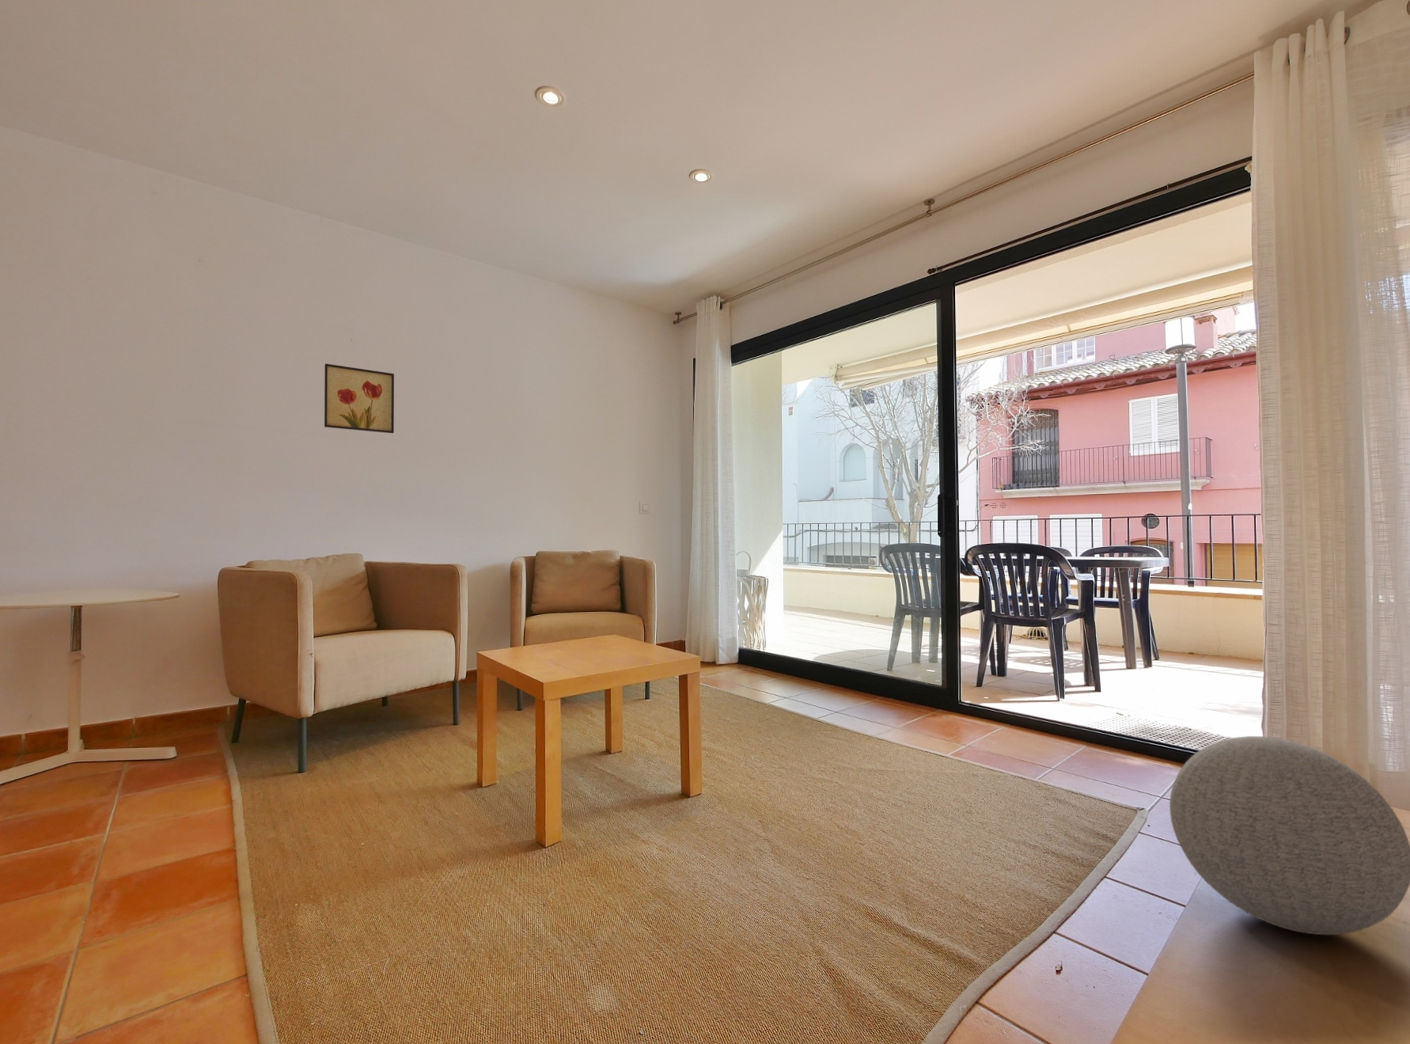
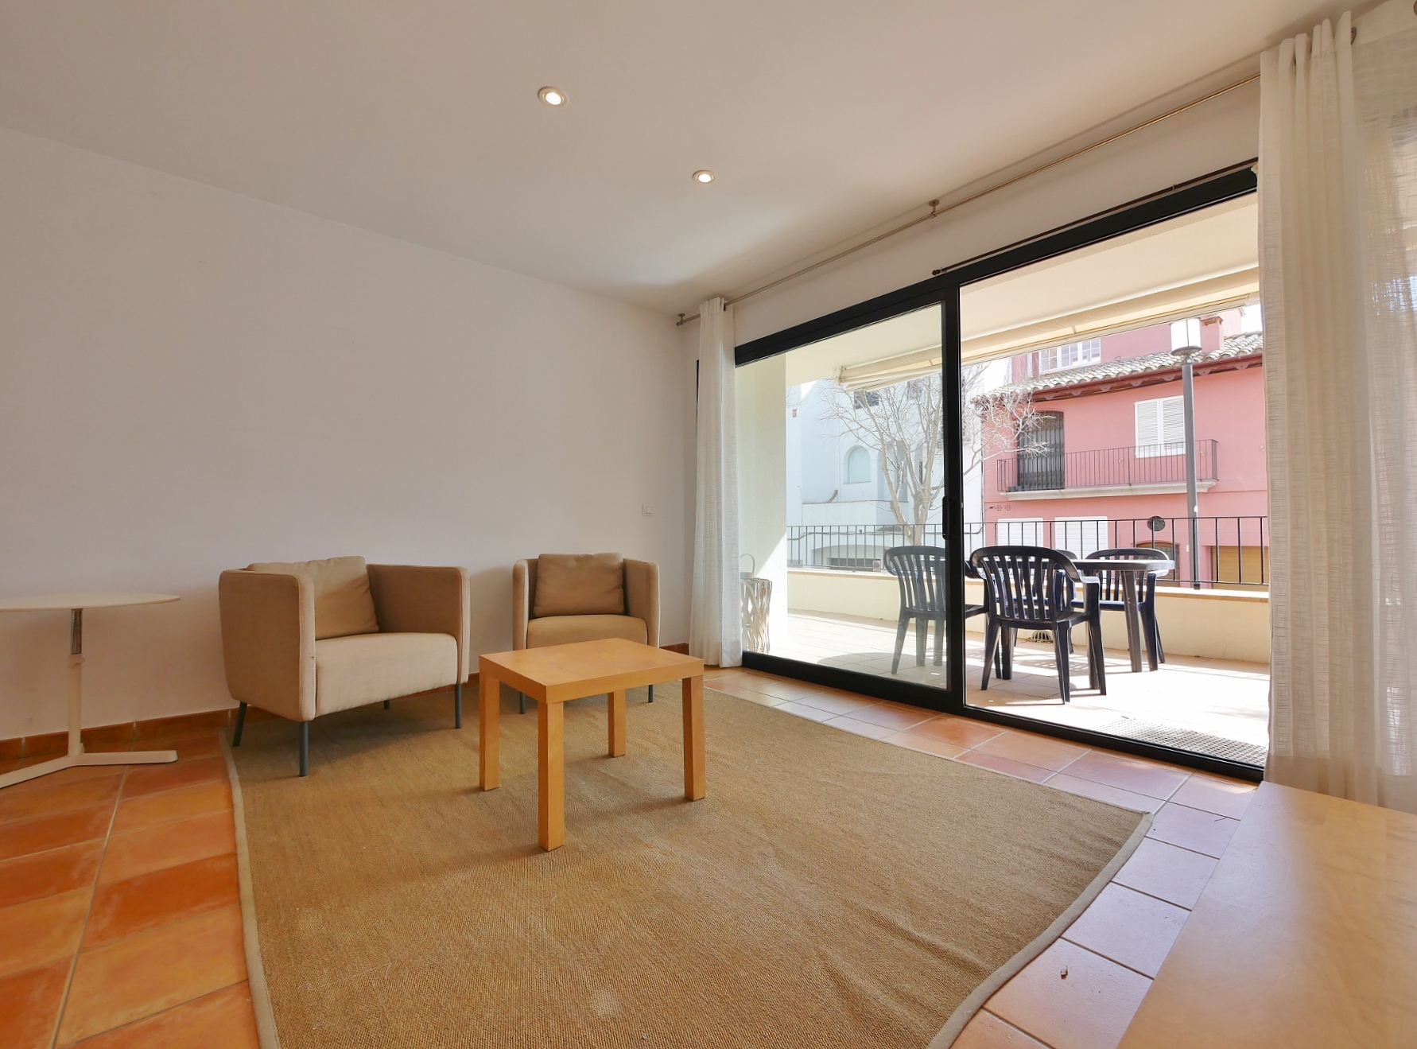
- decorative ball [1169,736,1410,935]
- wall art [323,363,395,434]
